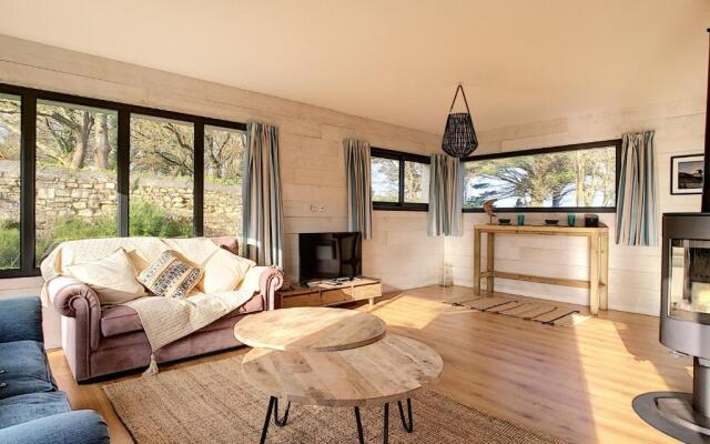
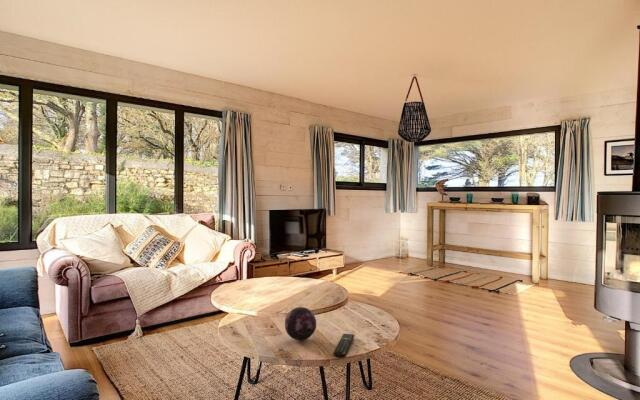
+ decorative orb [284,306,317,341]
+ remote control [332,332,355,359]
